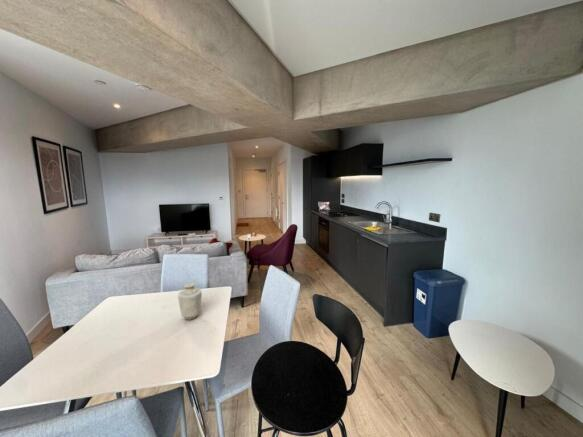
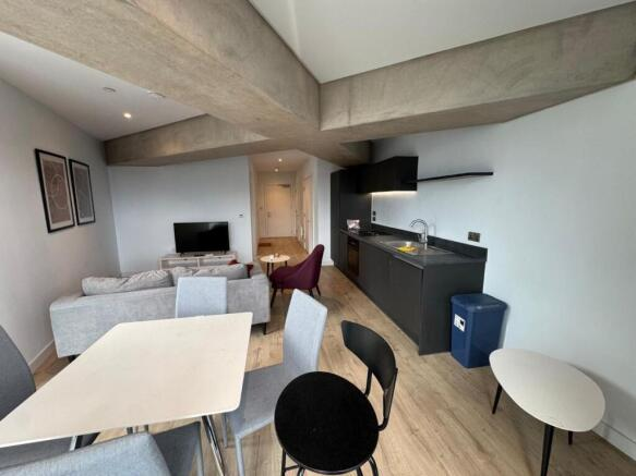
- vase [177,282,203,321]
